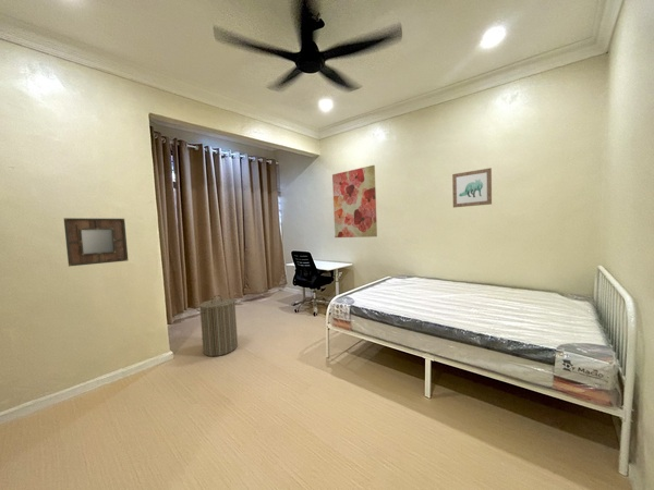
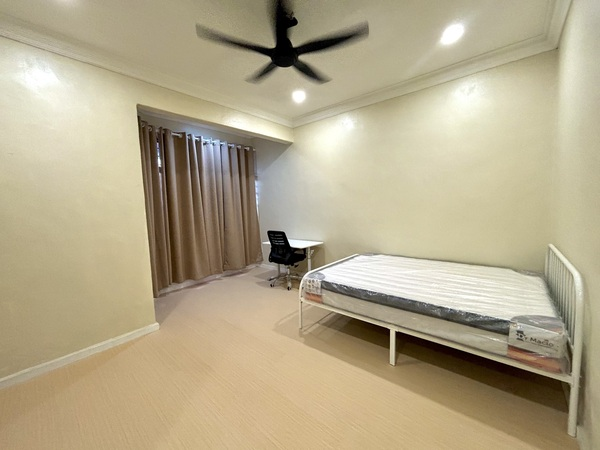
- laundry hamper [195,294,239,357]
- wall art [451,167,493,209]
- wall art [331,164,378,238]
- home mirror [63,217,130,268]
